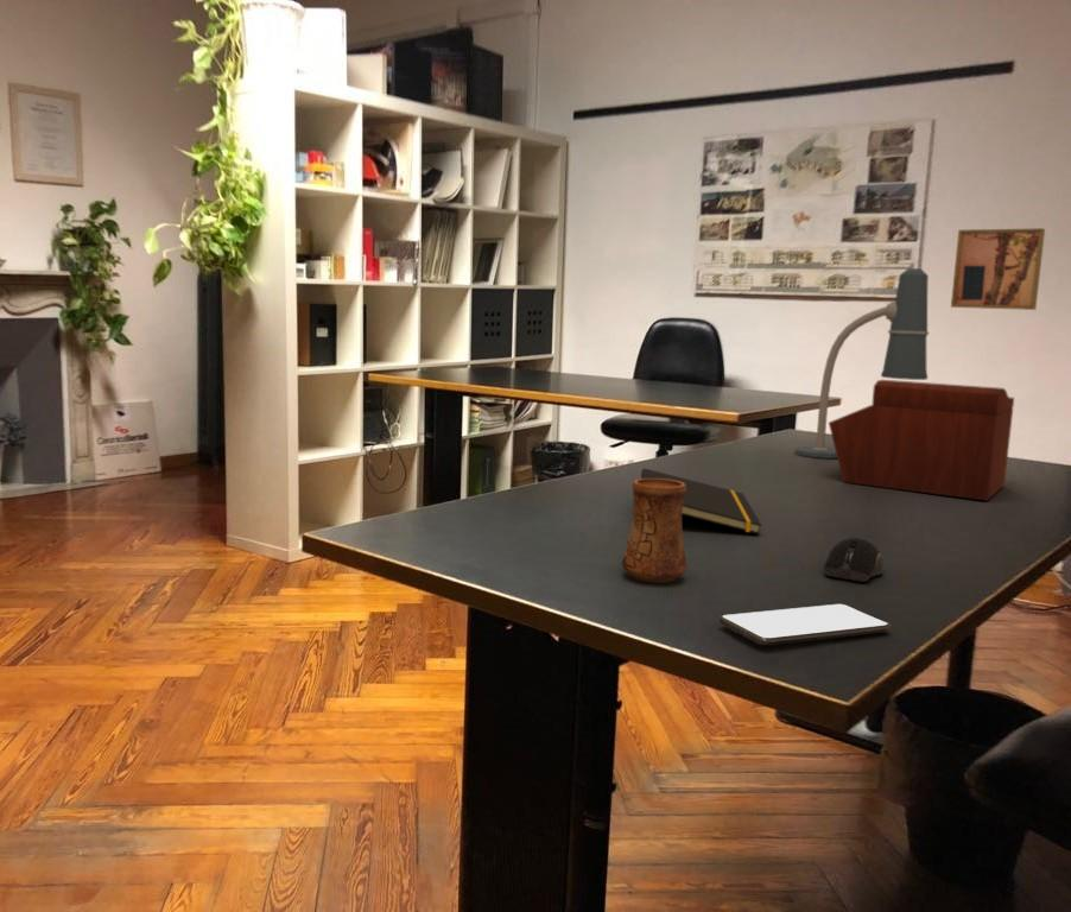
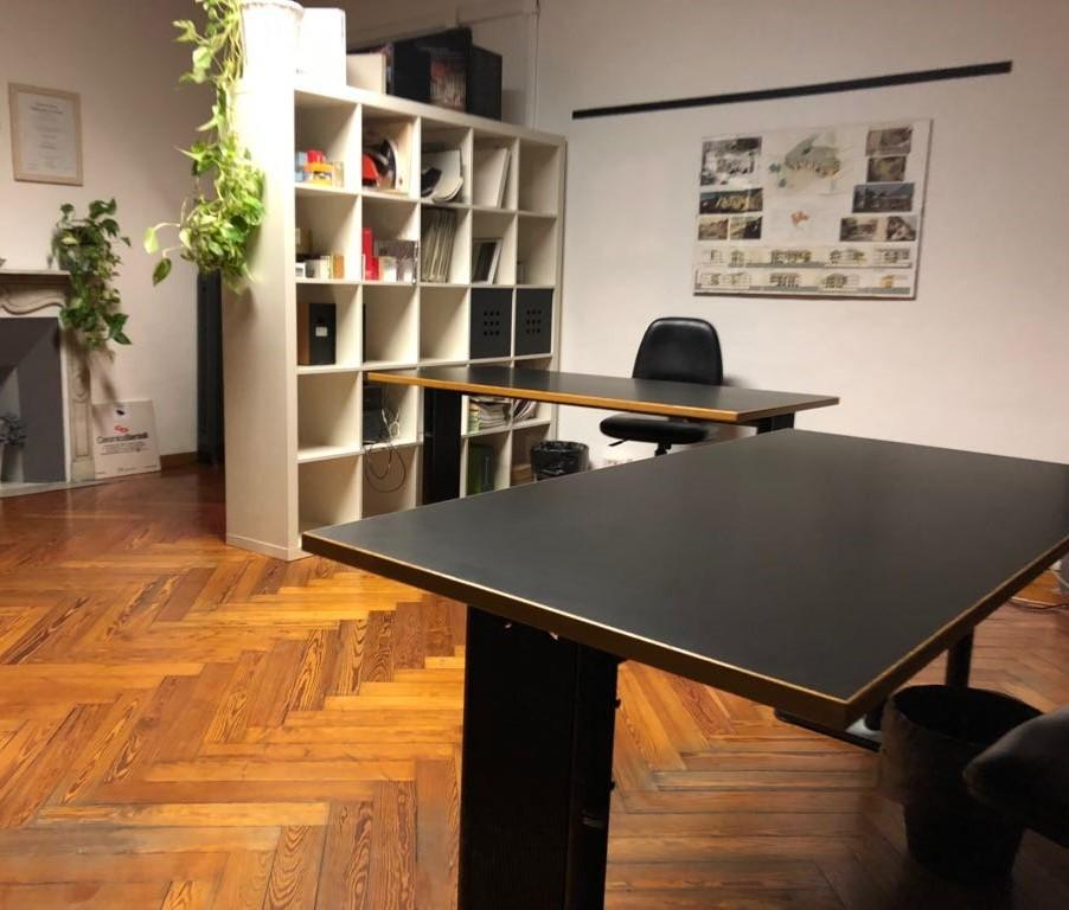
- computer mouse [823,537,885,583]
- cup [621,477,689,584]
- sewing box [828,379,1015,502]
- wall art [950,227,1046,311]
- desk lamp [794,267,930,460]
- notepad [640,467,762,536]
- smartphone [718,603,892,647]
